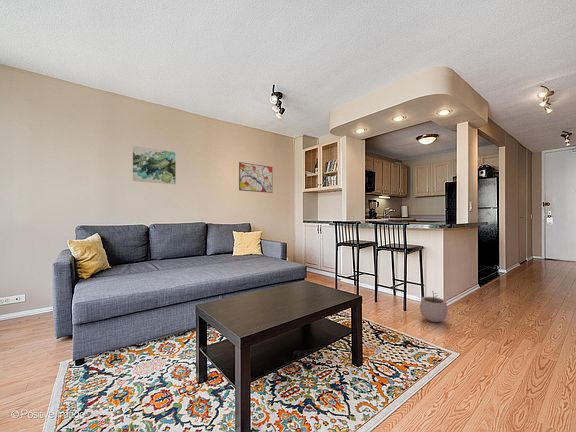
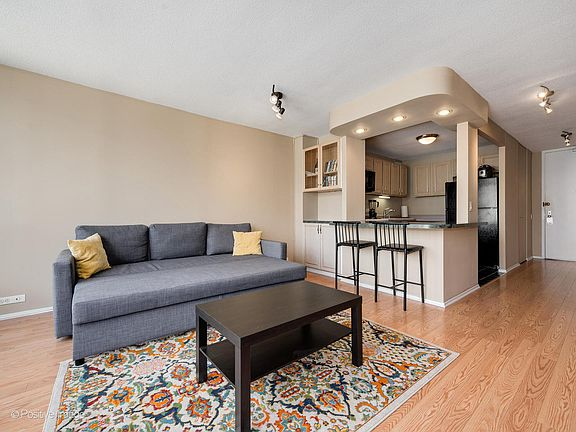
- plant pot [419,289,449,323]
- wall art [238,161,273,194]
- wall art [132,145,177,185]
